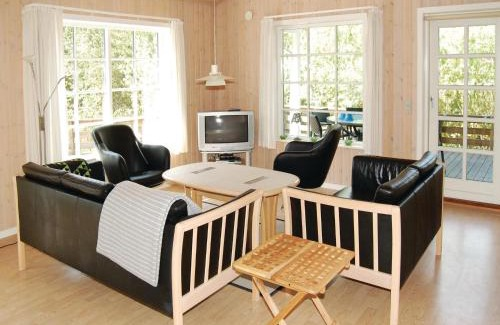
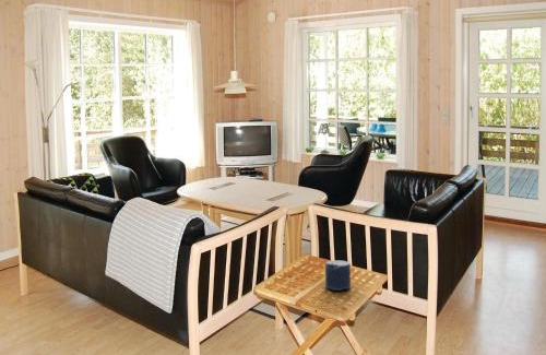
+ candle [324,260,352,292]
